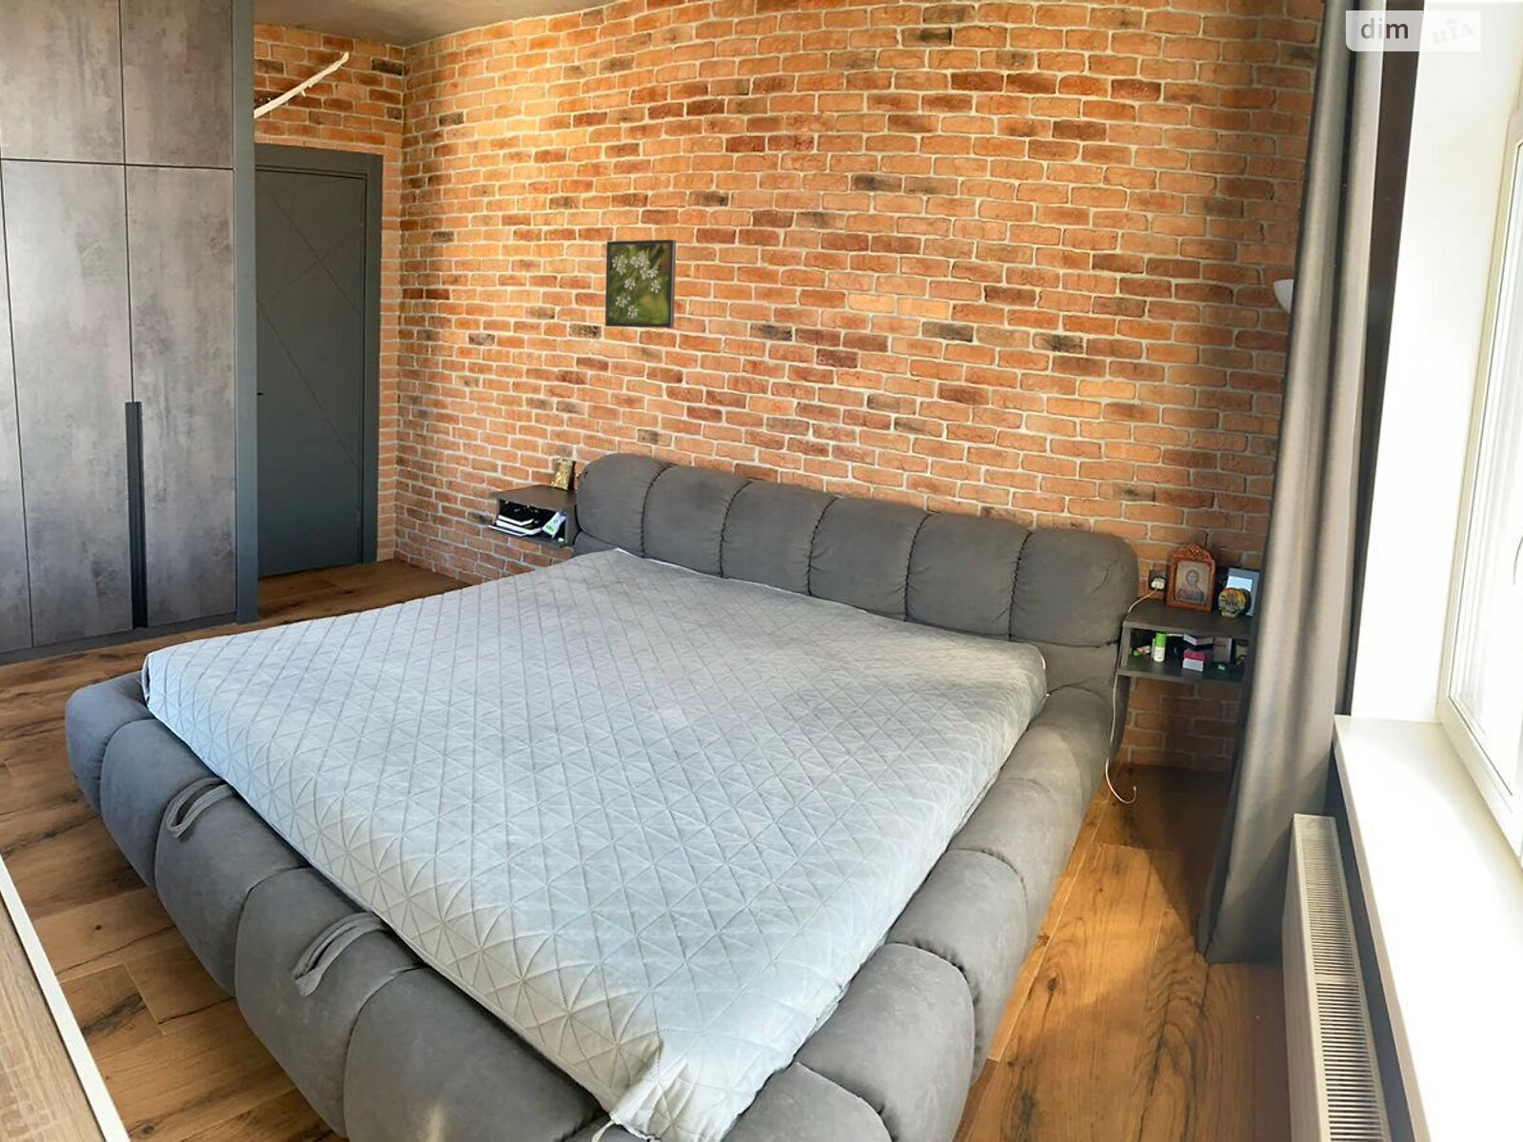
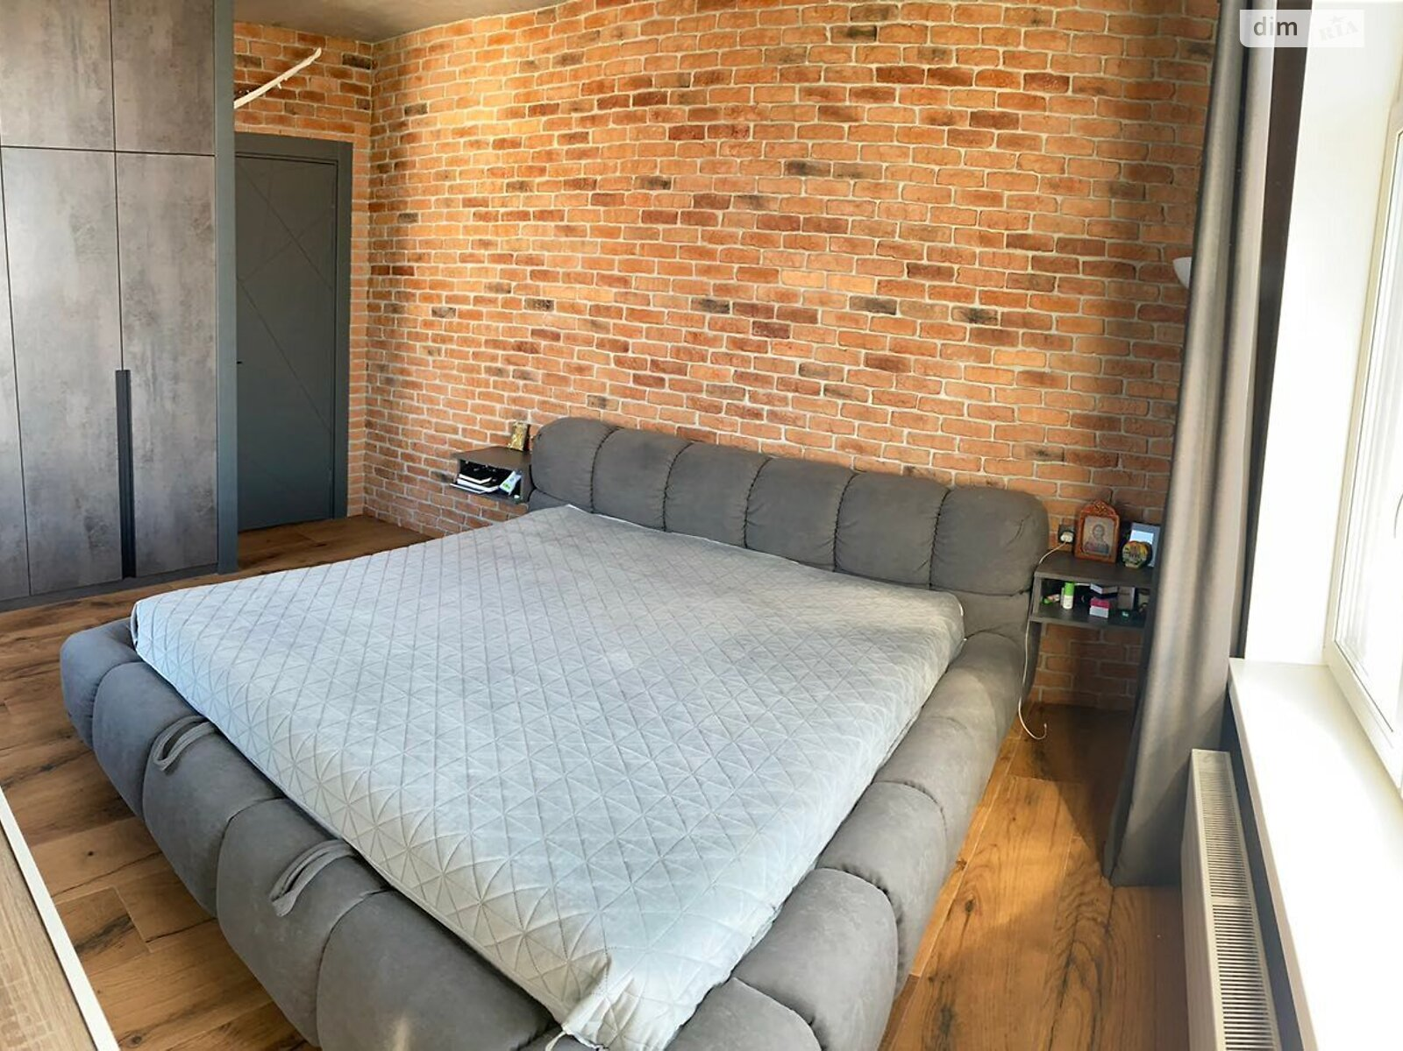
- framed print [604,239,676,329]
